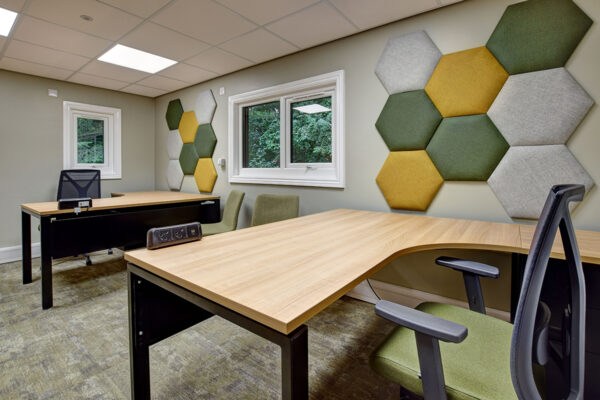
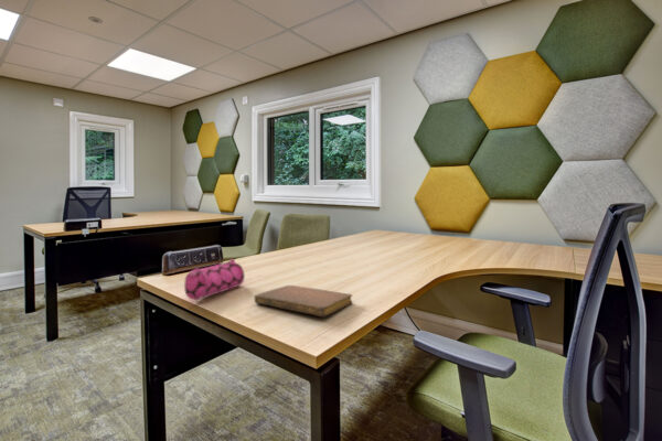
+ notebook [254,284,353,318]
+ pencil case [183,258,246,301]
